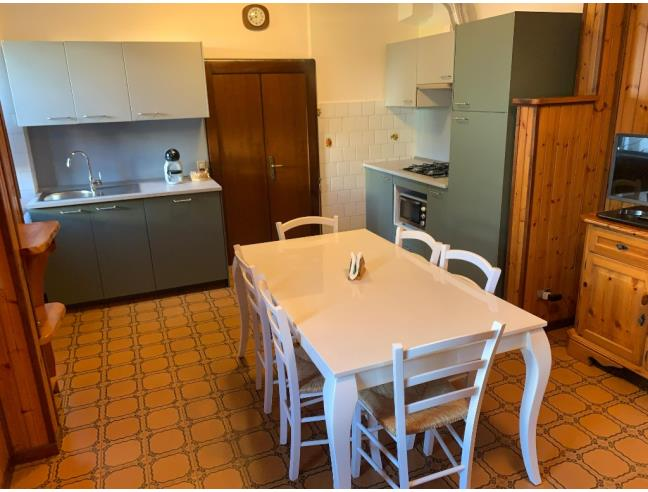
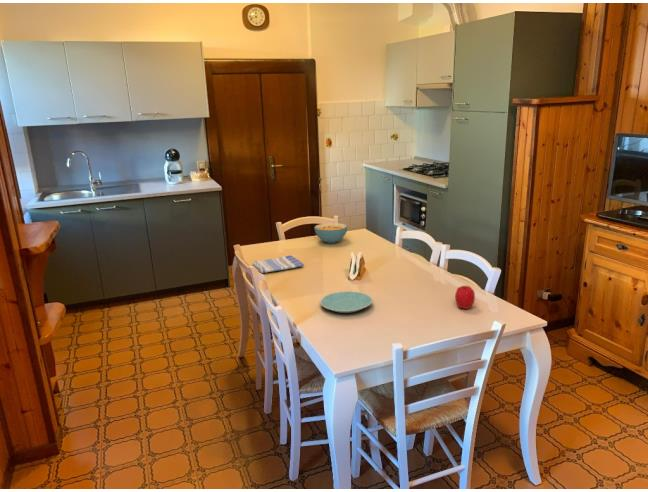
+ cereal bowl [313,222,349,244]
+ dish towel [251,254,305,274]
+ plate [319,291,374,314]
+ fruit [454,285,476,310]
